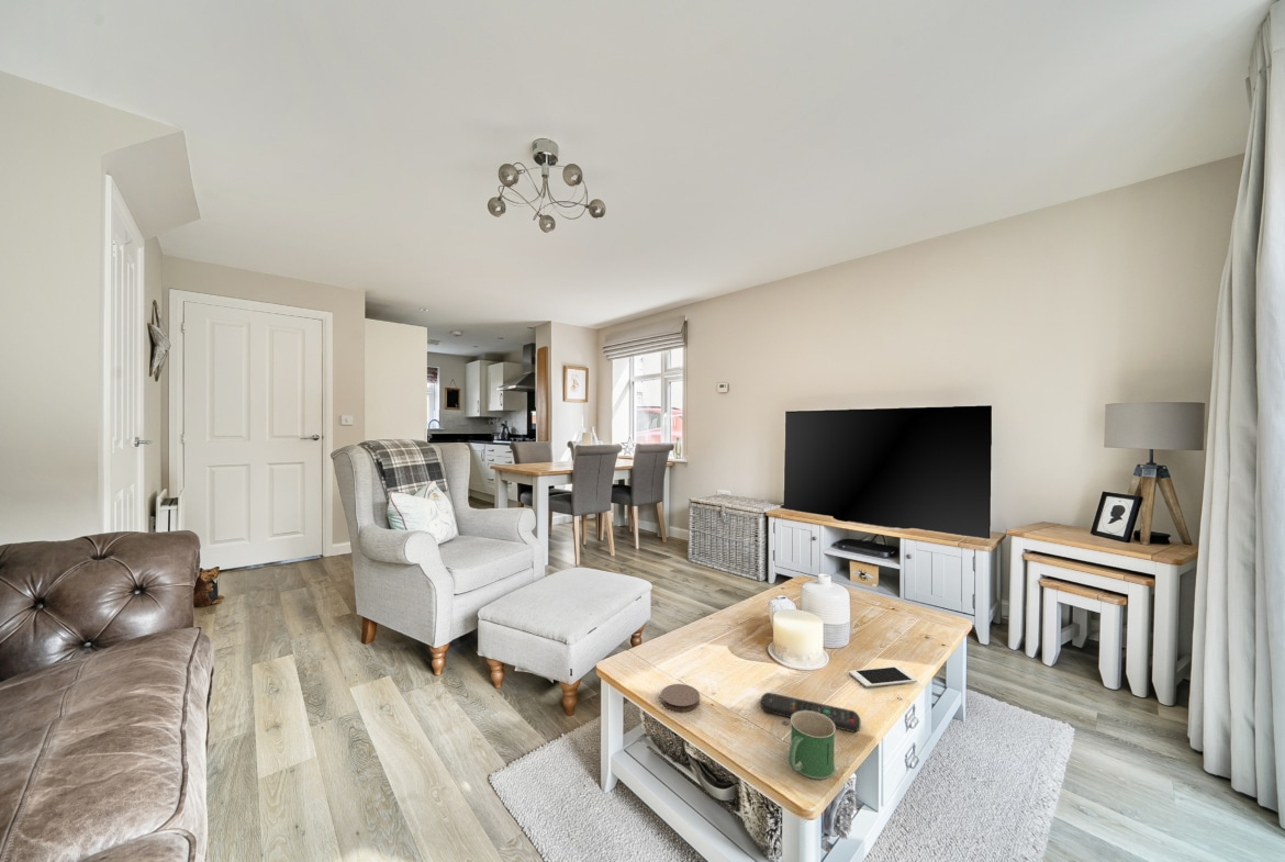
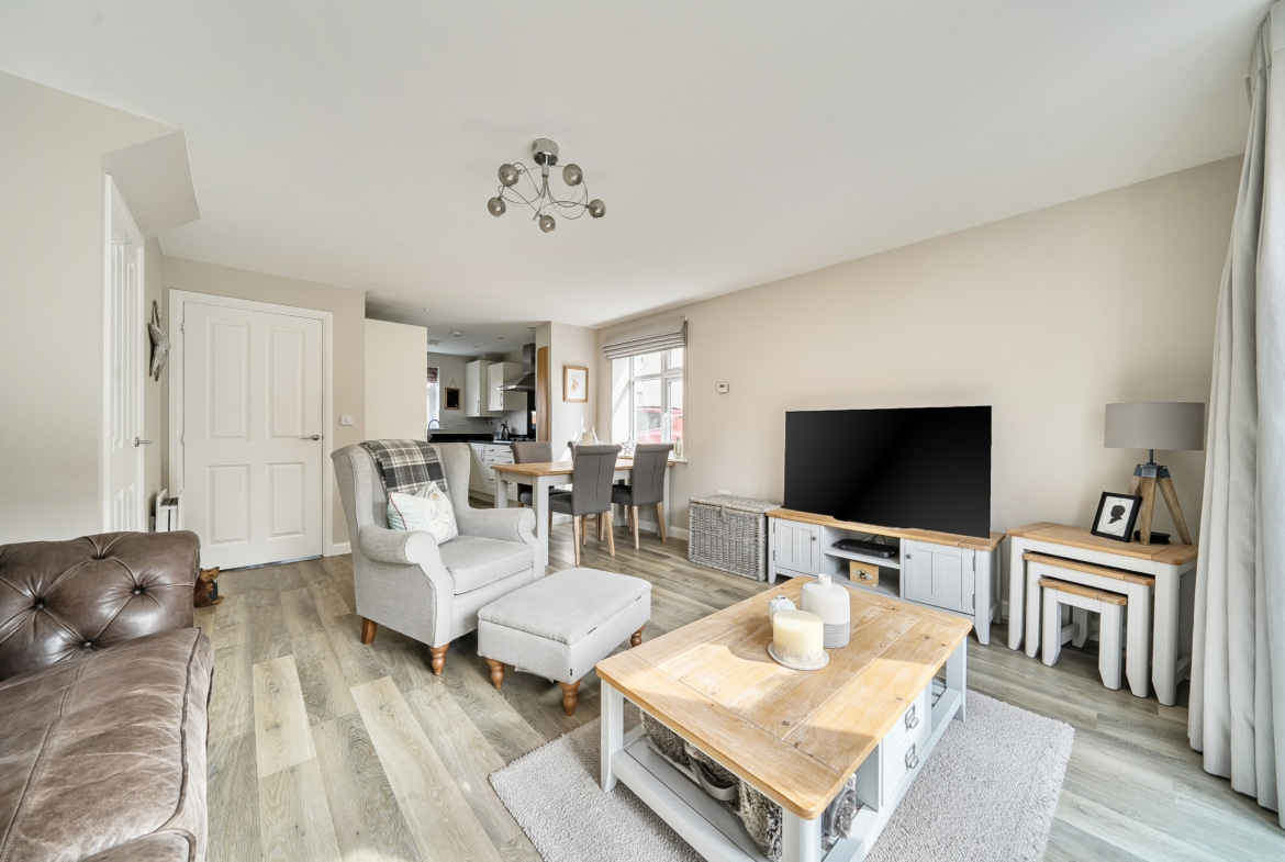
- mug [787,710,837,781]
- coaster [660,683,701,713]
- remote control [760,692,861,734]
- cell phone [848,665,918,689]
